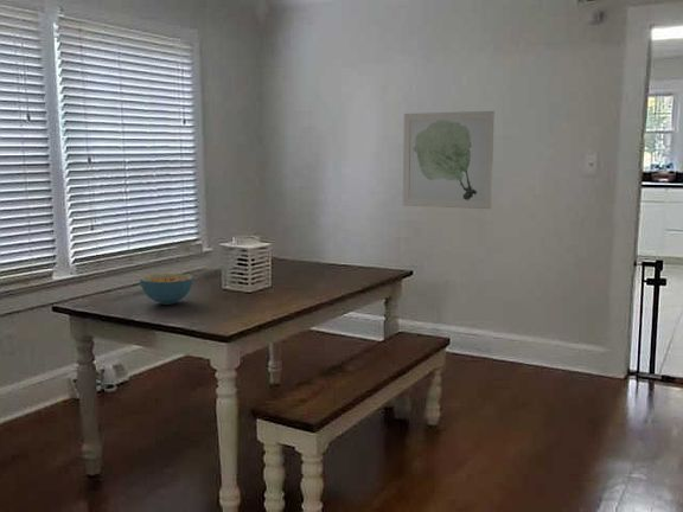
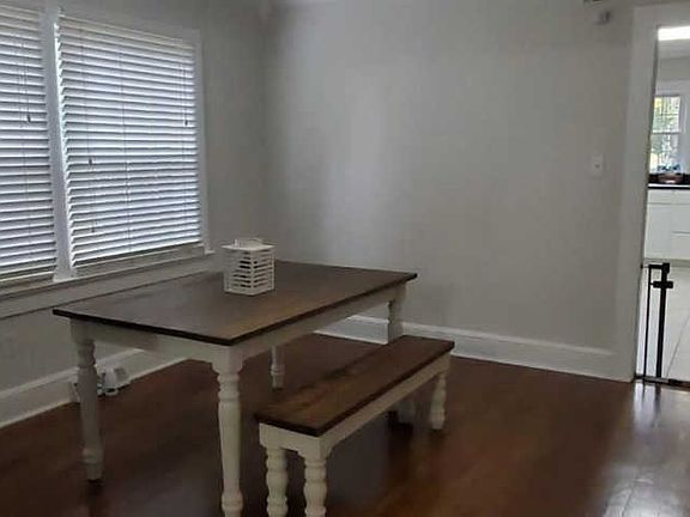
- cereal bowl [139,273,194,306]
- wall art [402,110,496,210]
